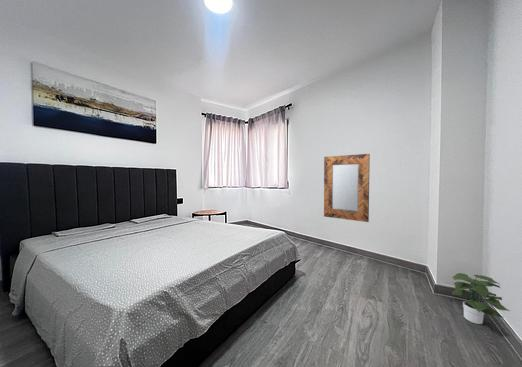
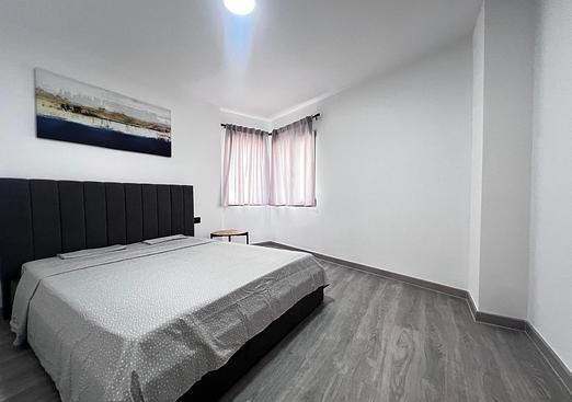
- potted plant [451,272,510,325]
- home mirror [323,153,371,223]
